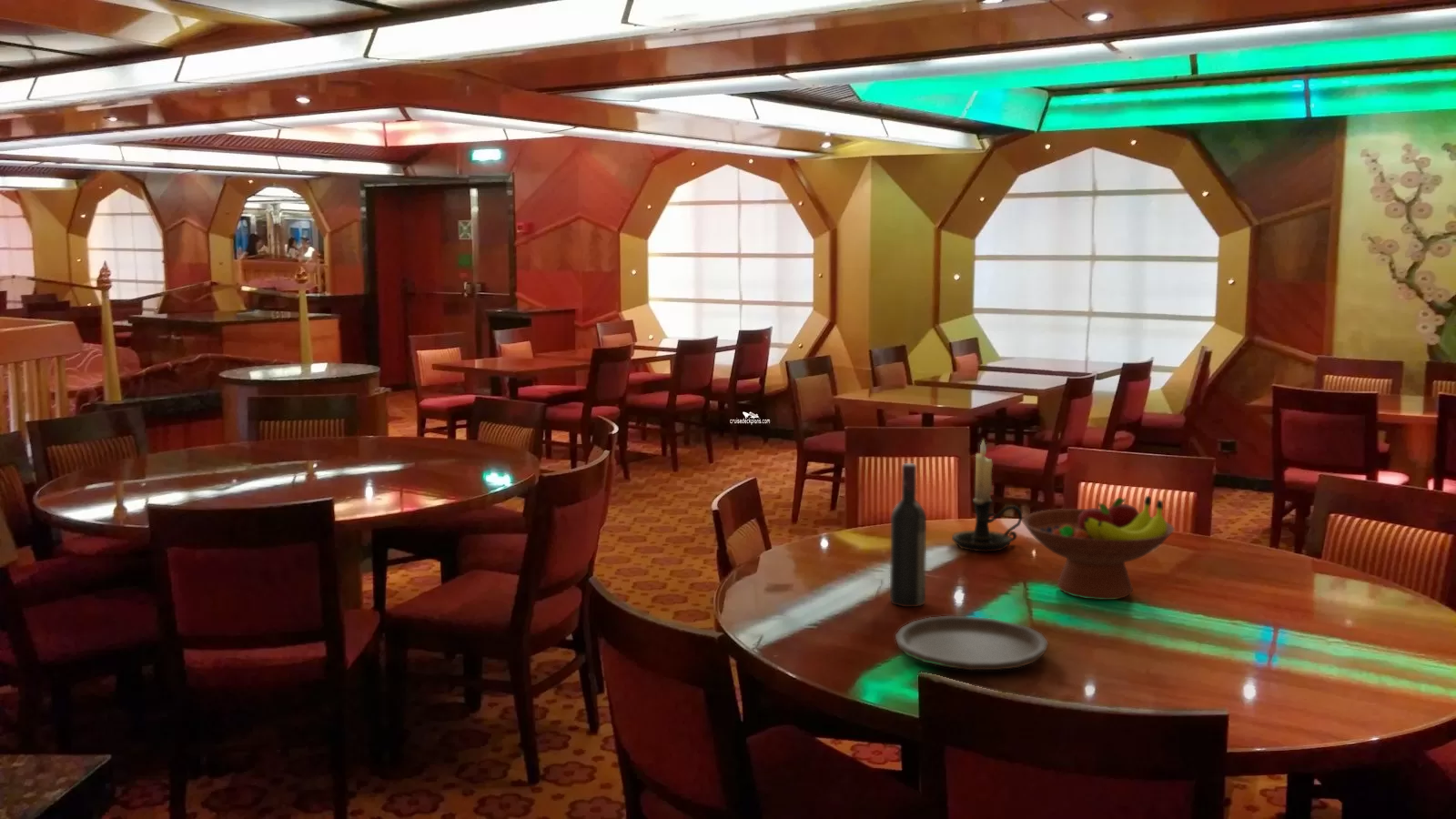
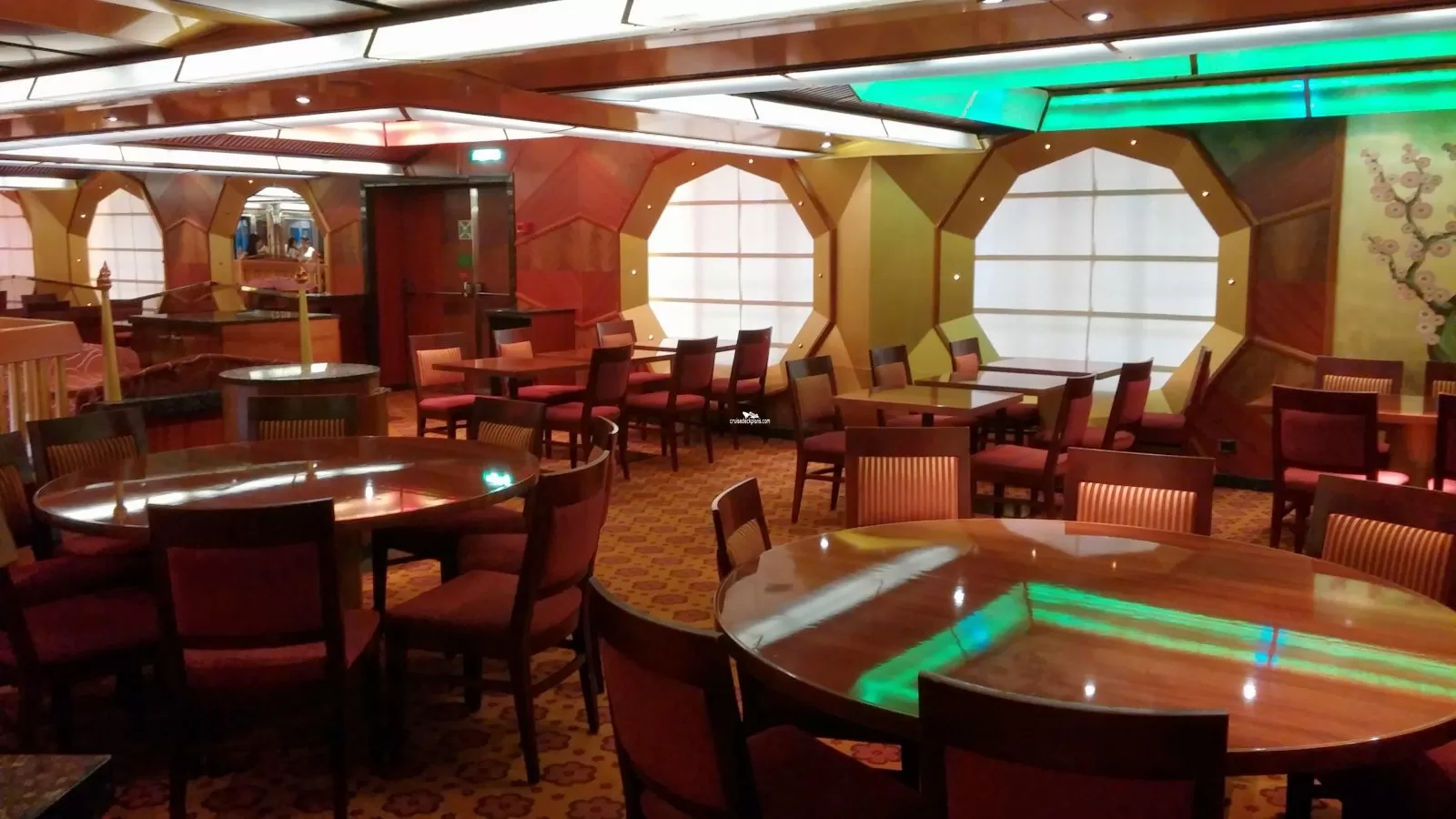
- fruit bowl [1021,495,1176,601]
- wine bottle [889,462,927,608]
- plate [895,615,1049,671]
- candle holder [951,438,1023,552]
